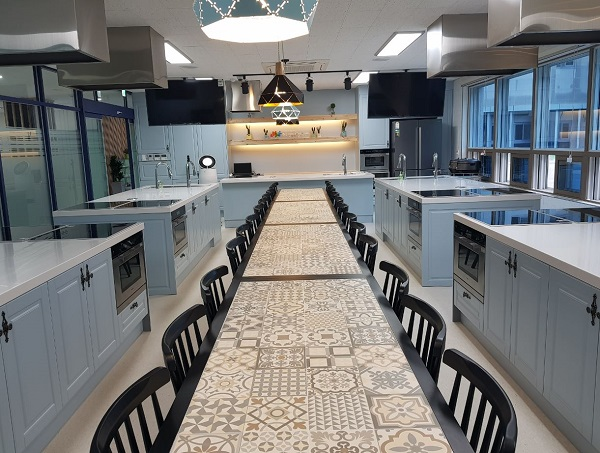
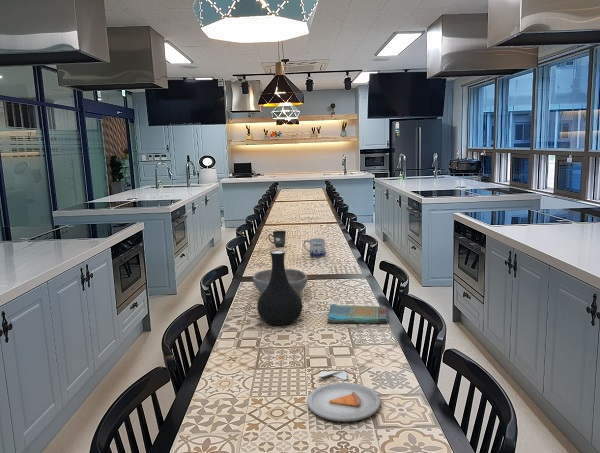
+ bowl [252,268,309,294]
+ dinner plate [306,370,381,422]
+ mug [267,230,287,248]
+ vase [256,250,303,326]
+ dish towel [326,303,389,324]
+ mug [302,237,326,258]
